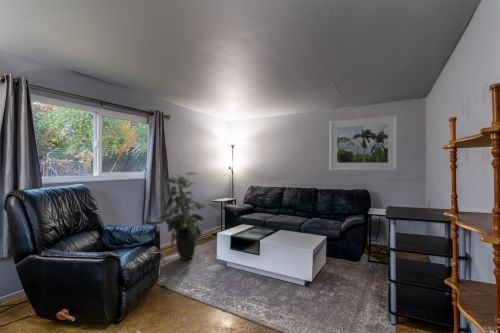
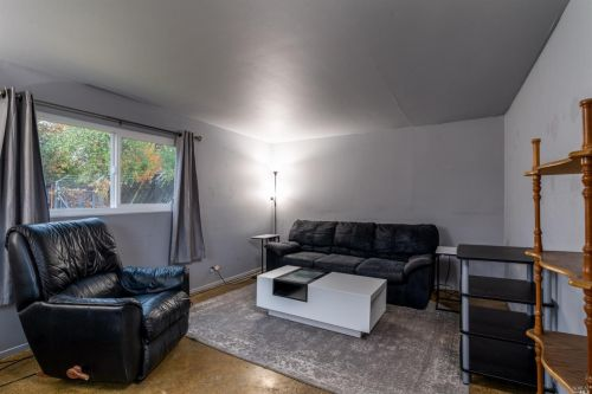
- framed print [329,114,398,171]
- indoor plant [157,171,208,261]
